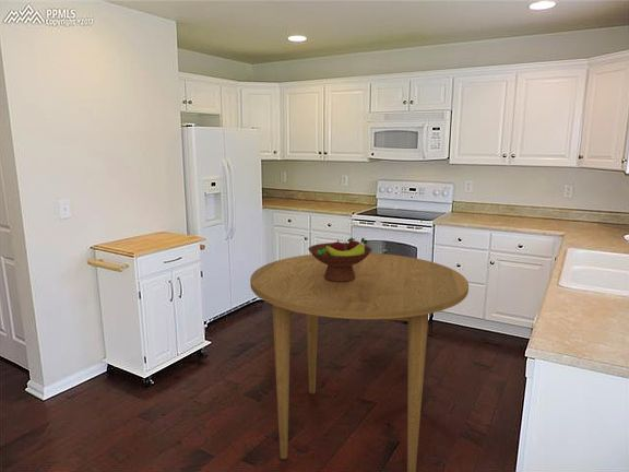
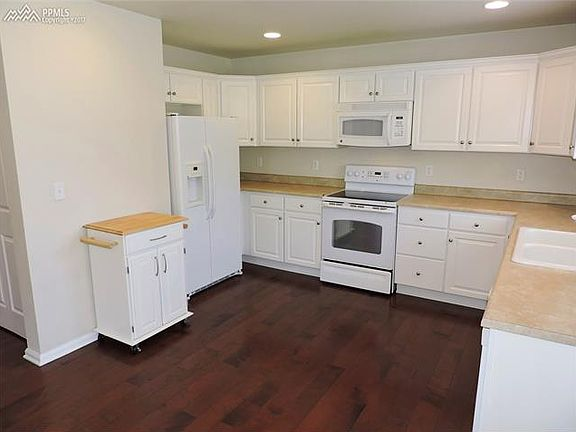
- dining table [249,252,470,472]
- fruit bowl [307,237,373,282]
